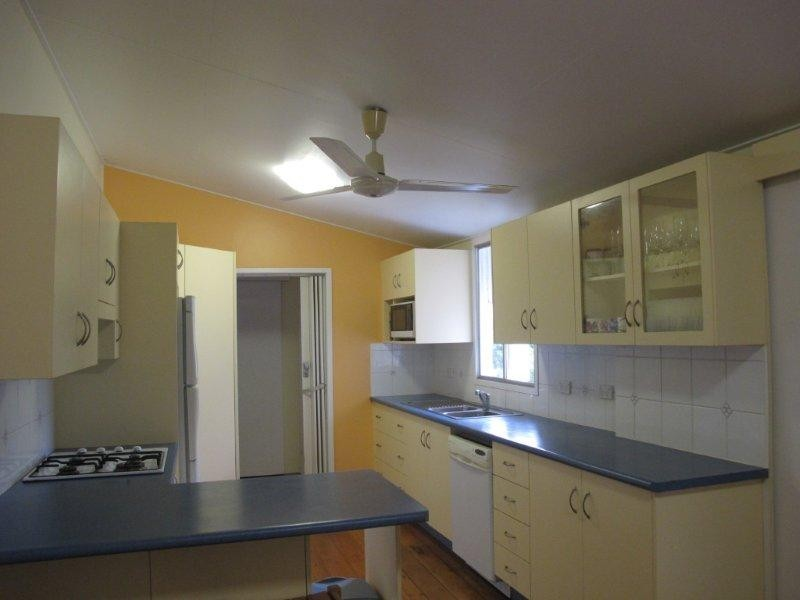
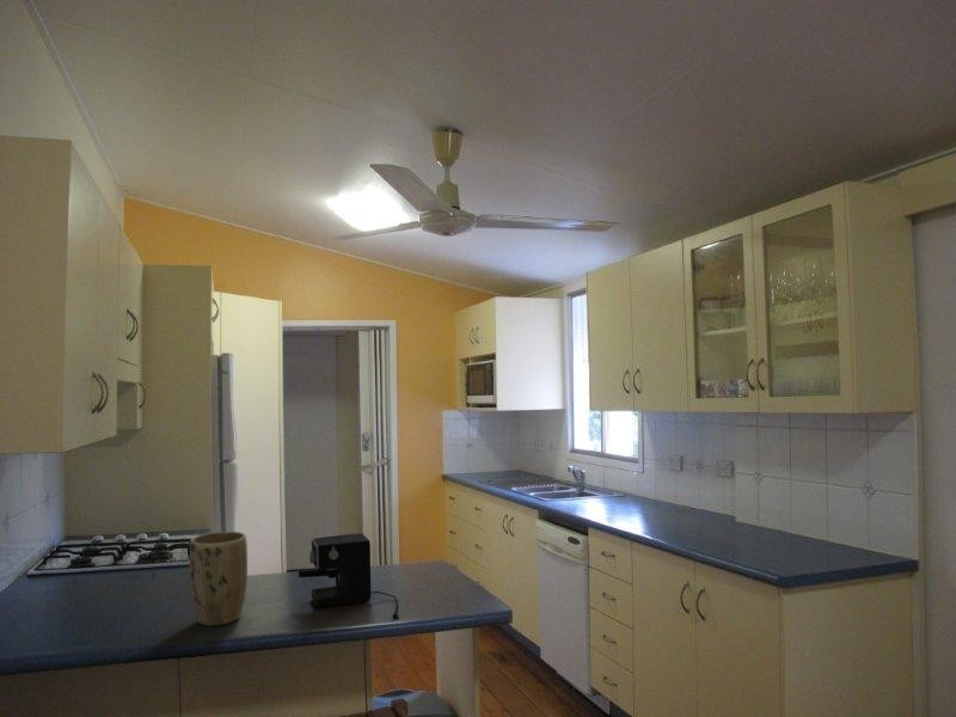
+ plant pot [188,531,249,627]
+ coffee maker [296,532,400,619]
